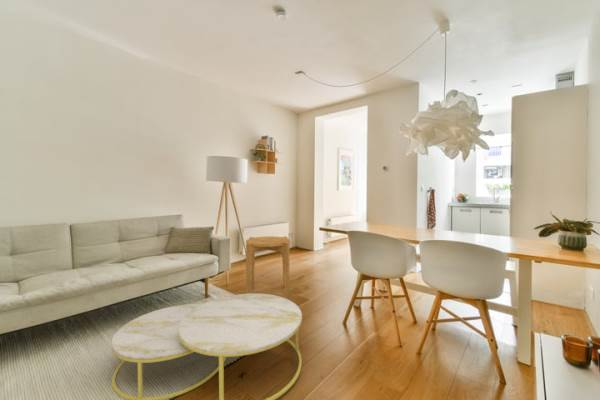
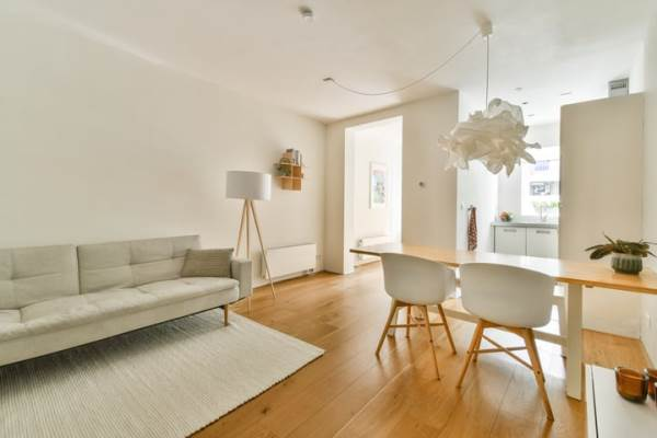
- coffee table [111,293,303,400]
- side table [245,235,291,300]
